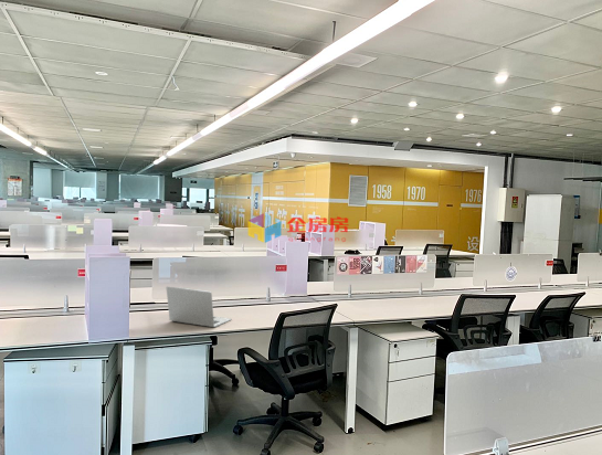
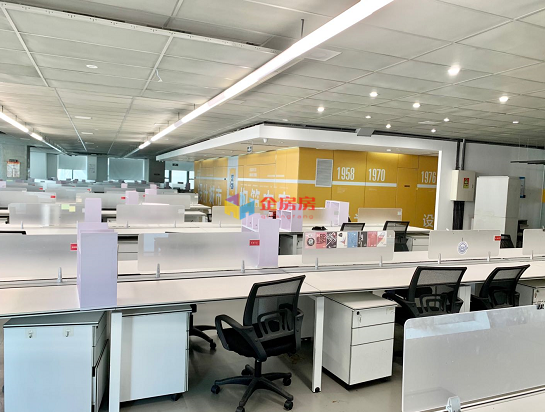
- laptop [166,285,232,328]
